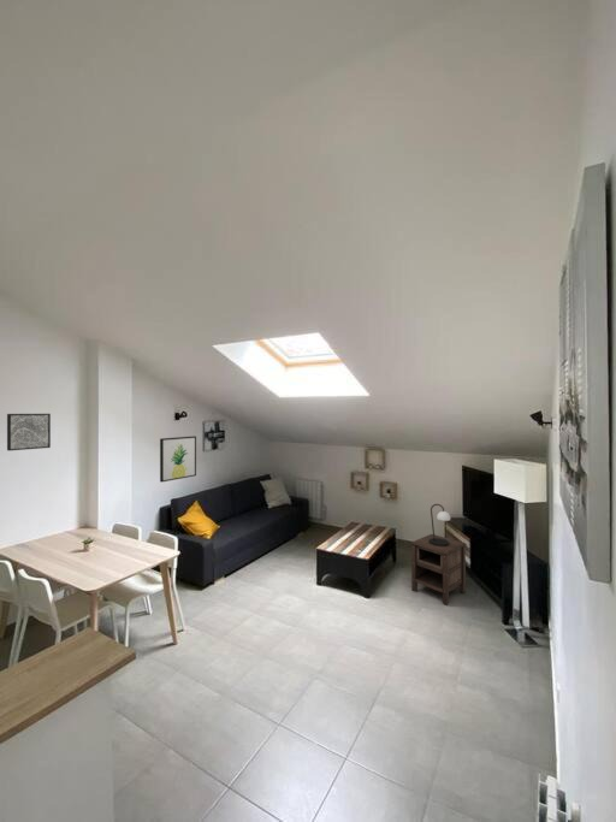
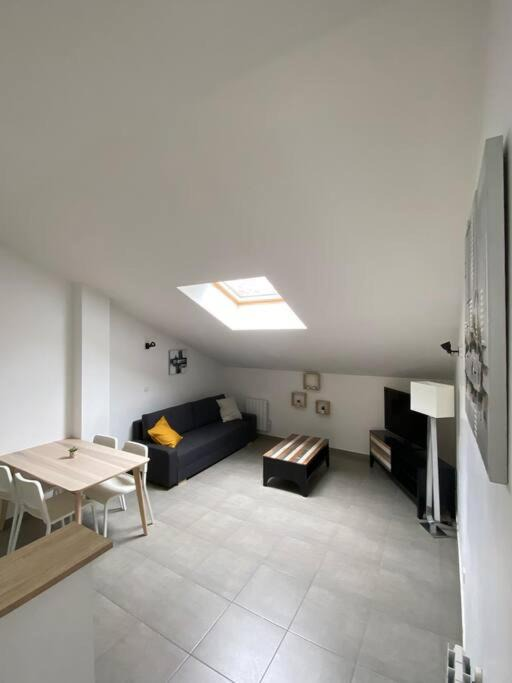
- nightstand [409,533,468,605]
- wall art [6,413,52,453]
- table lamp [428,503,451,546]
- wall art [159,434,197,484]
